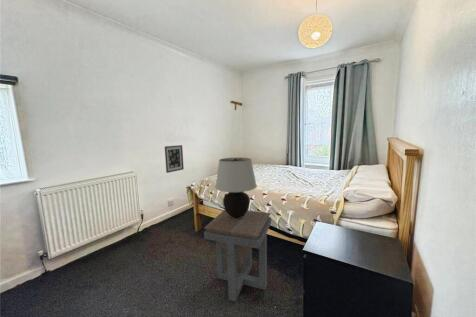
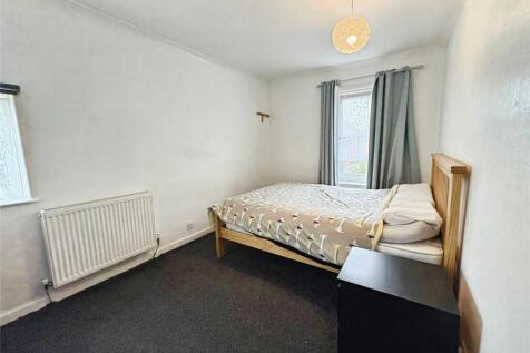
- table lamp [214,157,258,219]
- side table [203,209,272,303]
- wall art [164,144,185,174]
